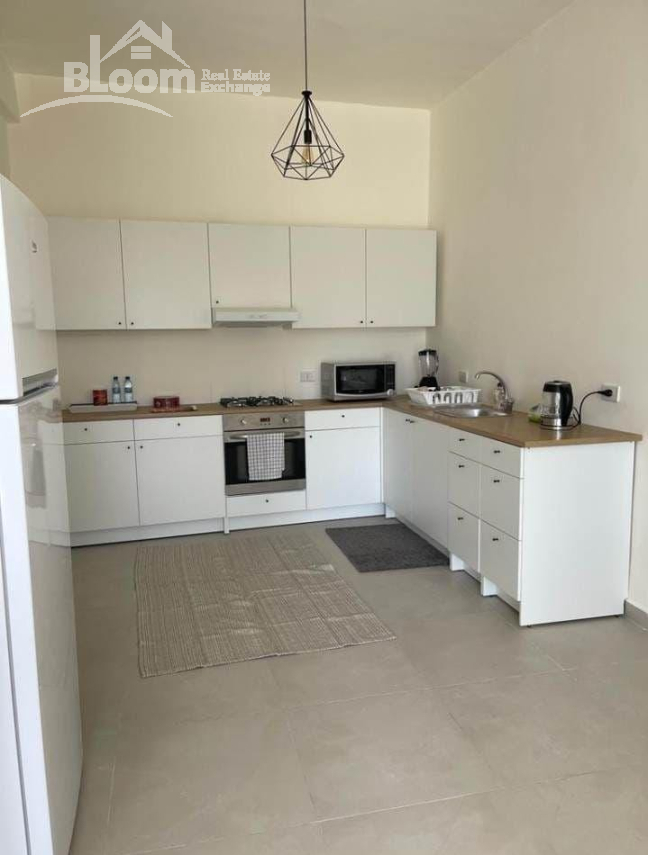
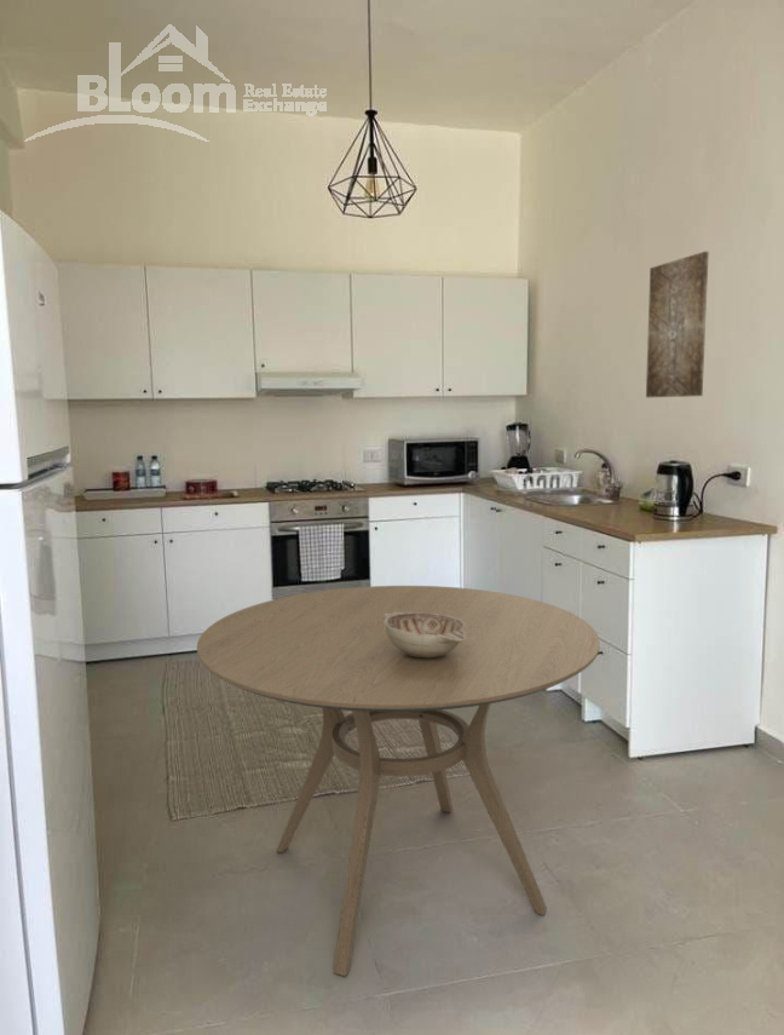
+ wall art [645,251,710,398]
+ decorative bowl [385,613,466,657]
+ dining table [196,585,601,977]
